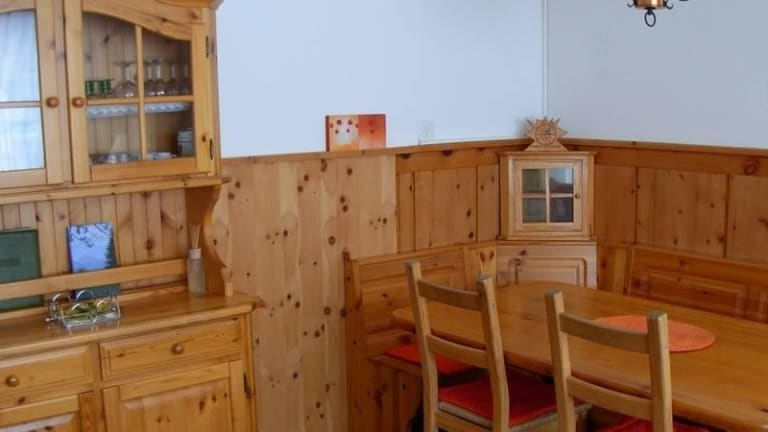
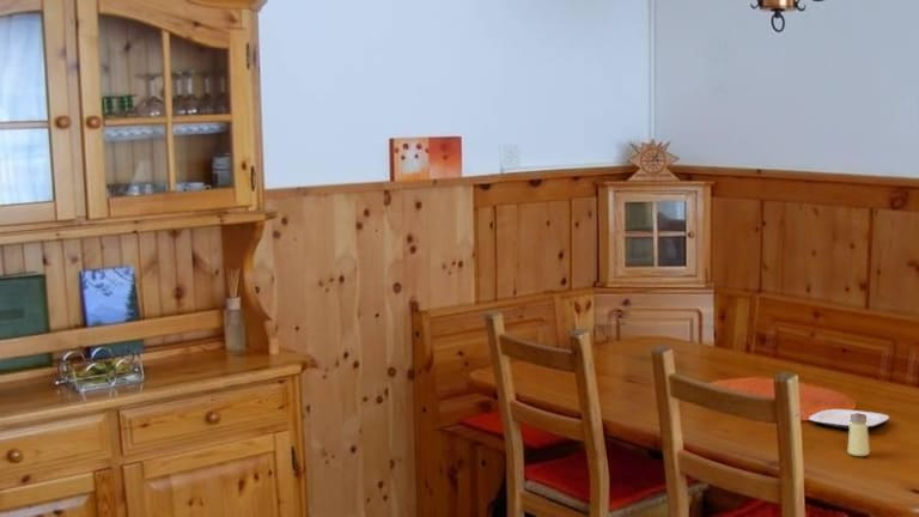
+ plate [808,408,890,430]
+ saltshaker [846,413,871,457]
